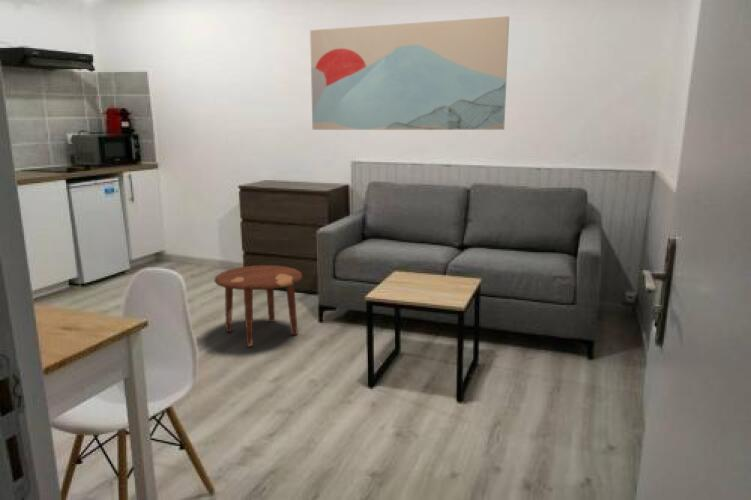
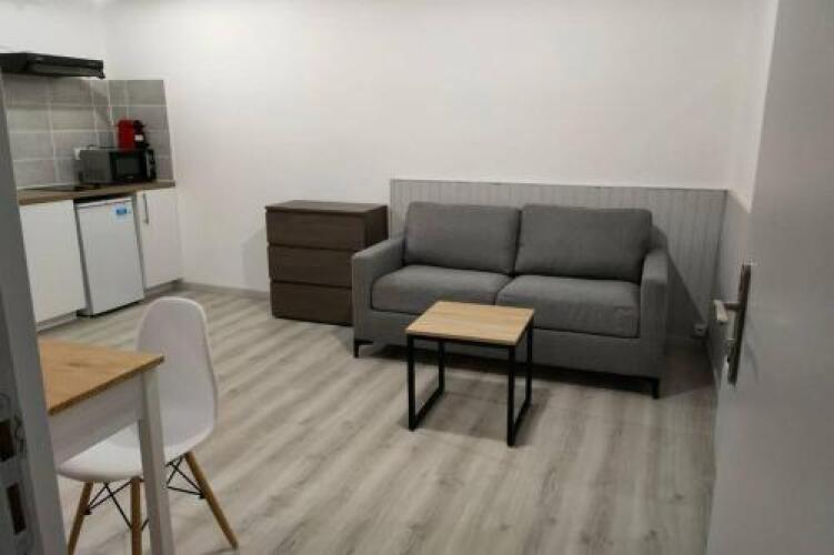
- wall art [309,15,510,131]
- side table [213,264,303,348]
